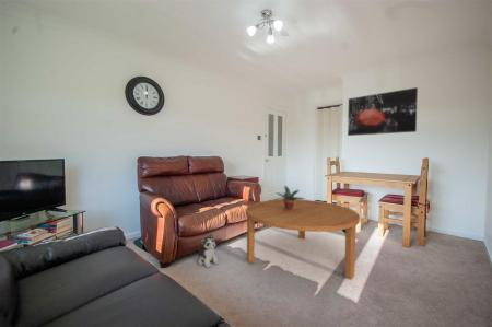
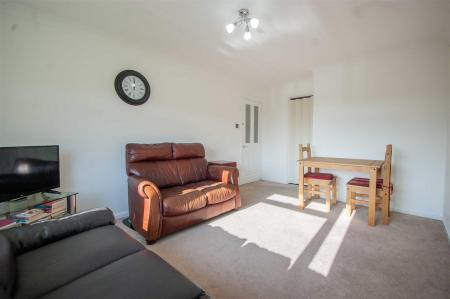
- coffee table [245,199,361,280]
- plush toy [197,232,220,269]
- wall art [347,86,419,137]
- potted plant [274,185,305,211]
